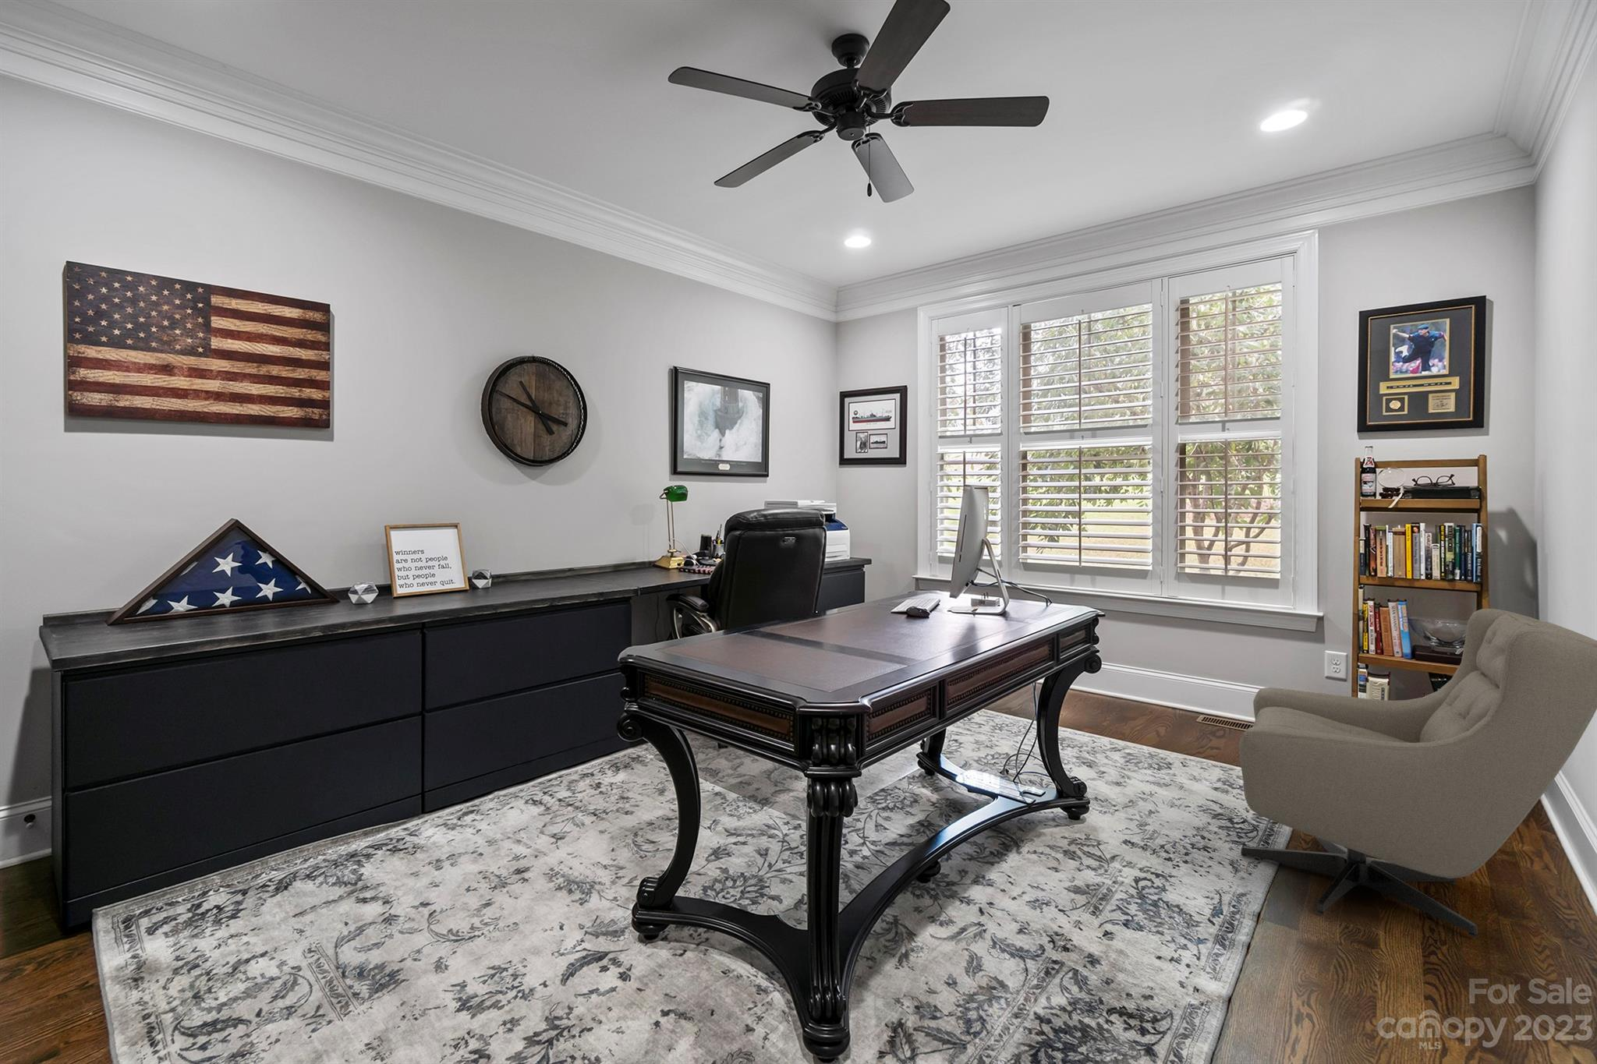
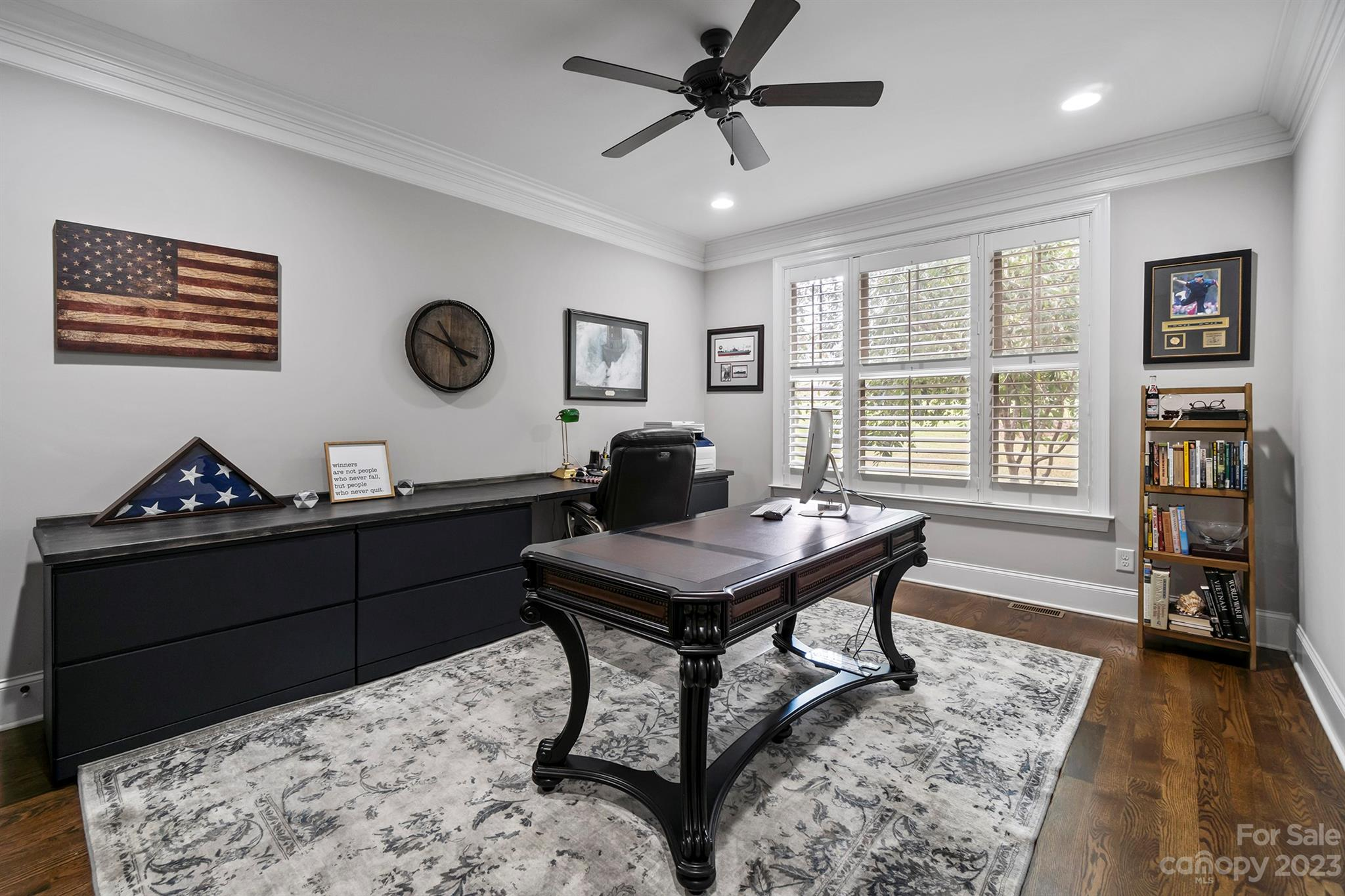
- armchair [1238,608,1597,938]
